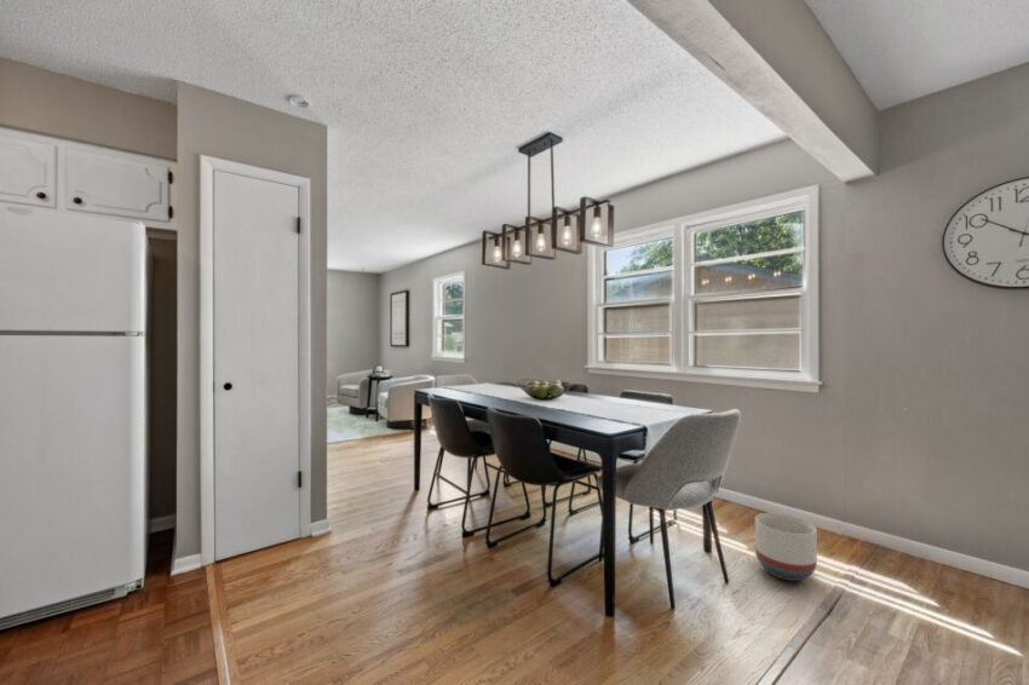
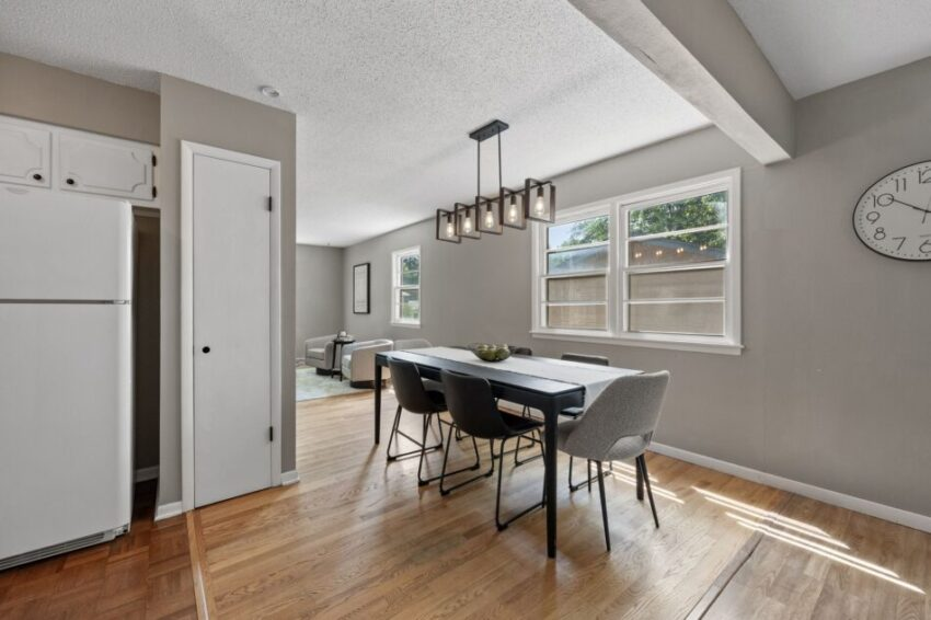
- planter [754,512,818,582]
